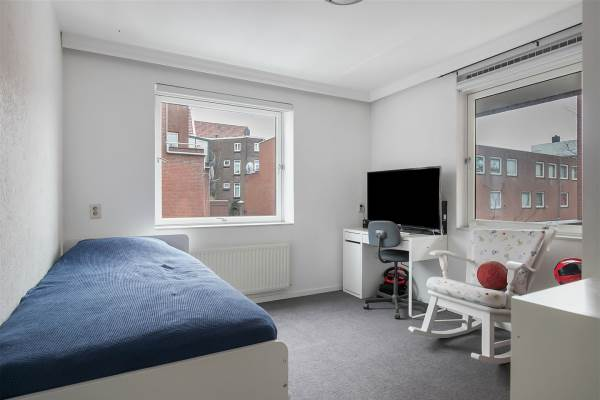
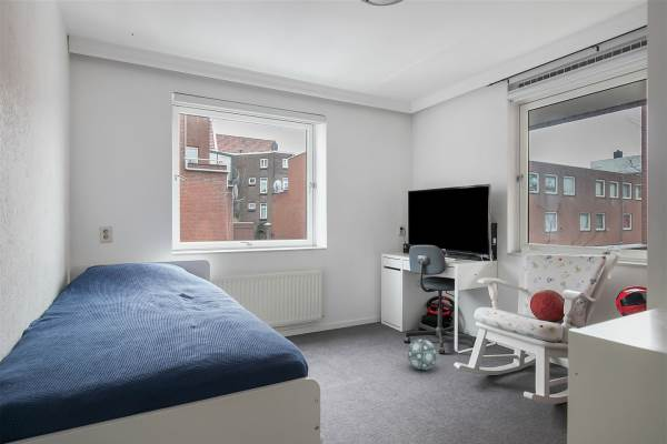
+ ball [406,337,438,371]
